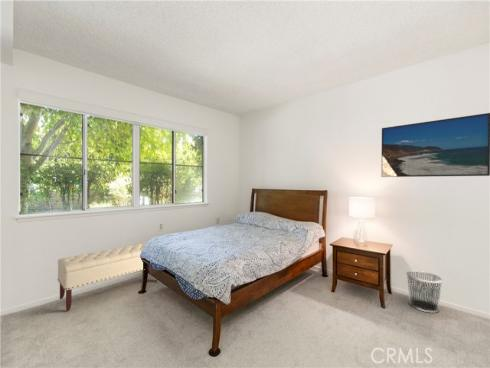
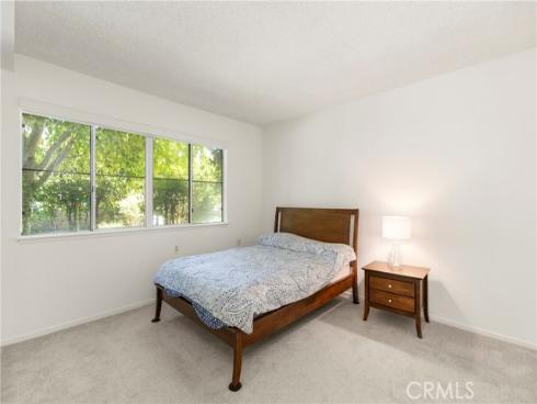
- waste bin [405,270,443,314]
- bench [56,242,147,312]
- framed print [380,112,490,178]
